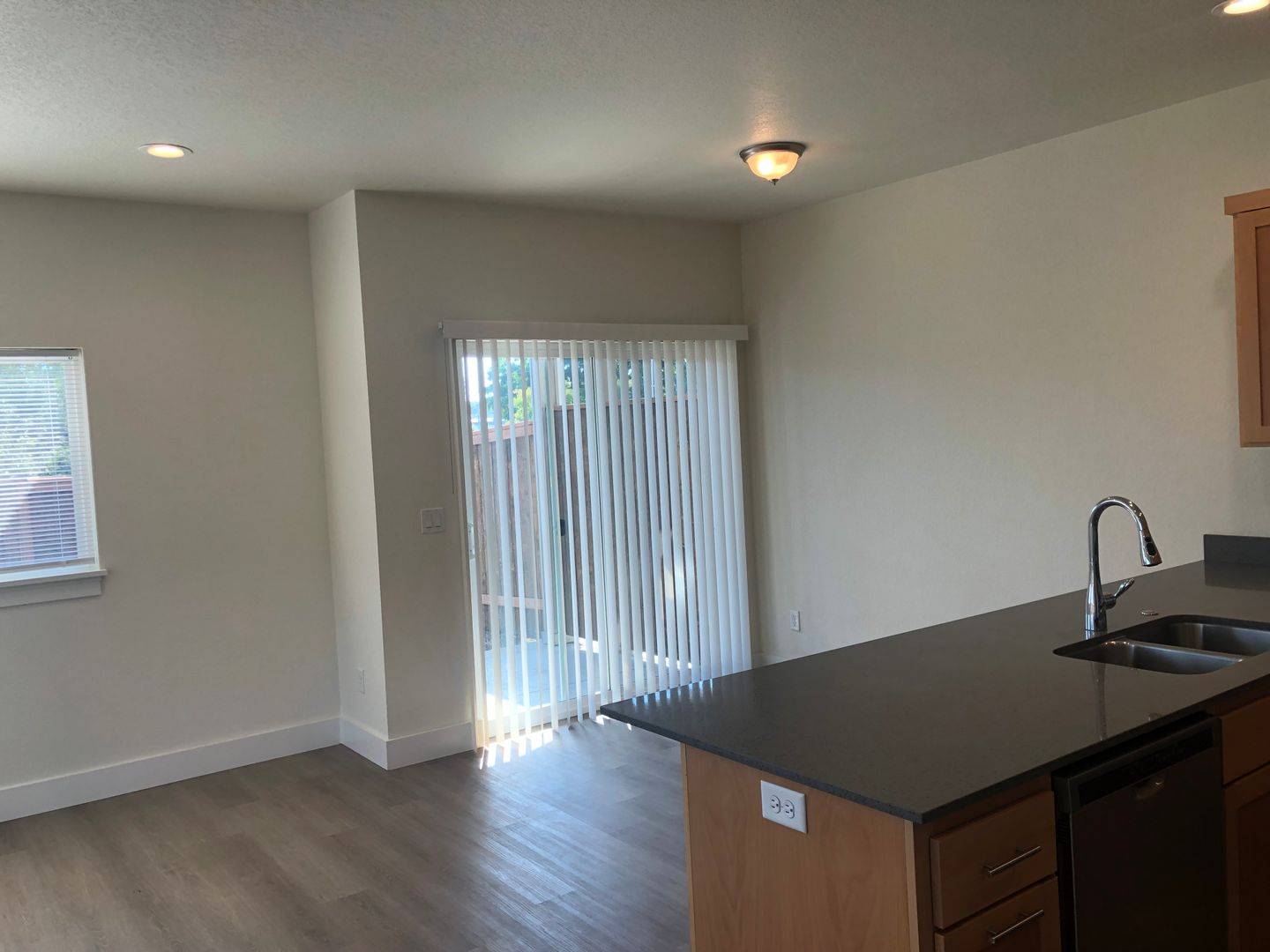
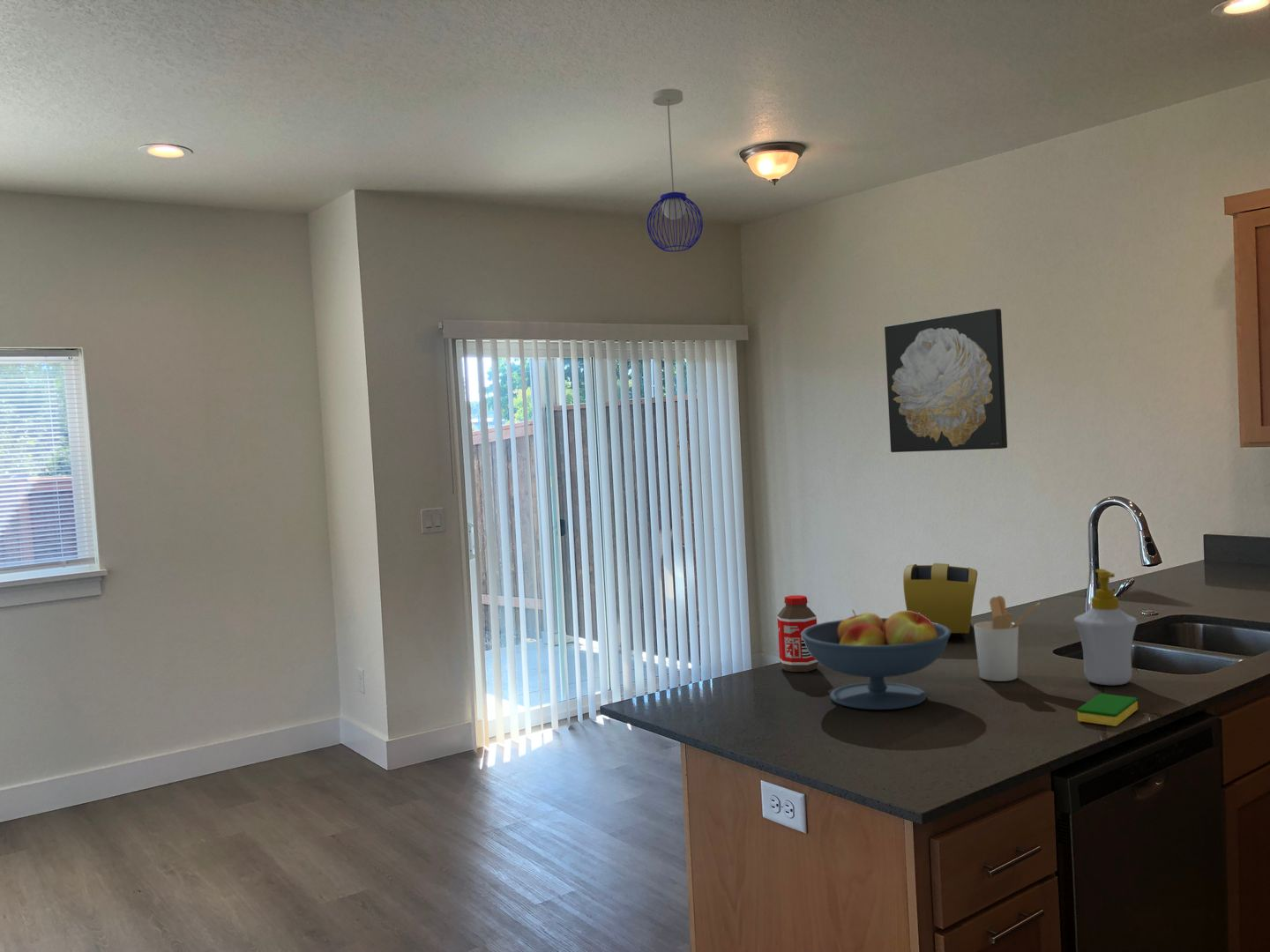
+ toaster [902,562,978,643]
+ soap bottle [1073,568,1139,686]
+ dish sponge [1076,693,1139,727]
+ pendant light [646,88,704,253]
+ wall art [884,308,1008,453]
+ bottle [776,594,819,673]
+ utensil holder [973,595,1042,682]
+ fruit bowl [801,609,952,710]
